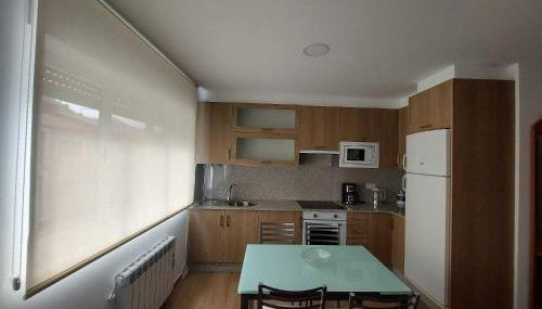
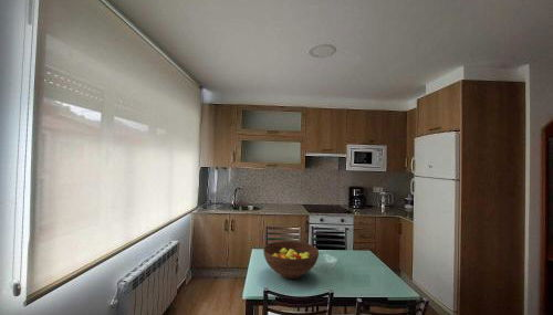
+ fruit bowl [262,240,320,280]
